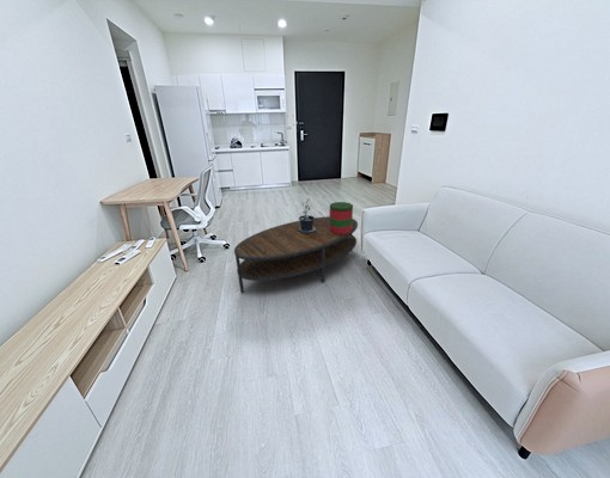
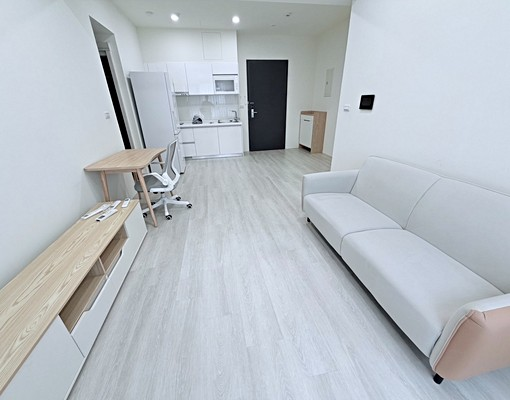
- coffee table [233,215,359,294]
- decorative container [329,201,354,234]
- potted plant [298,198,317,234]
